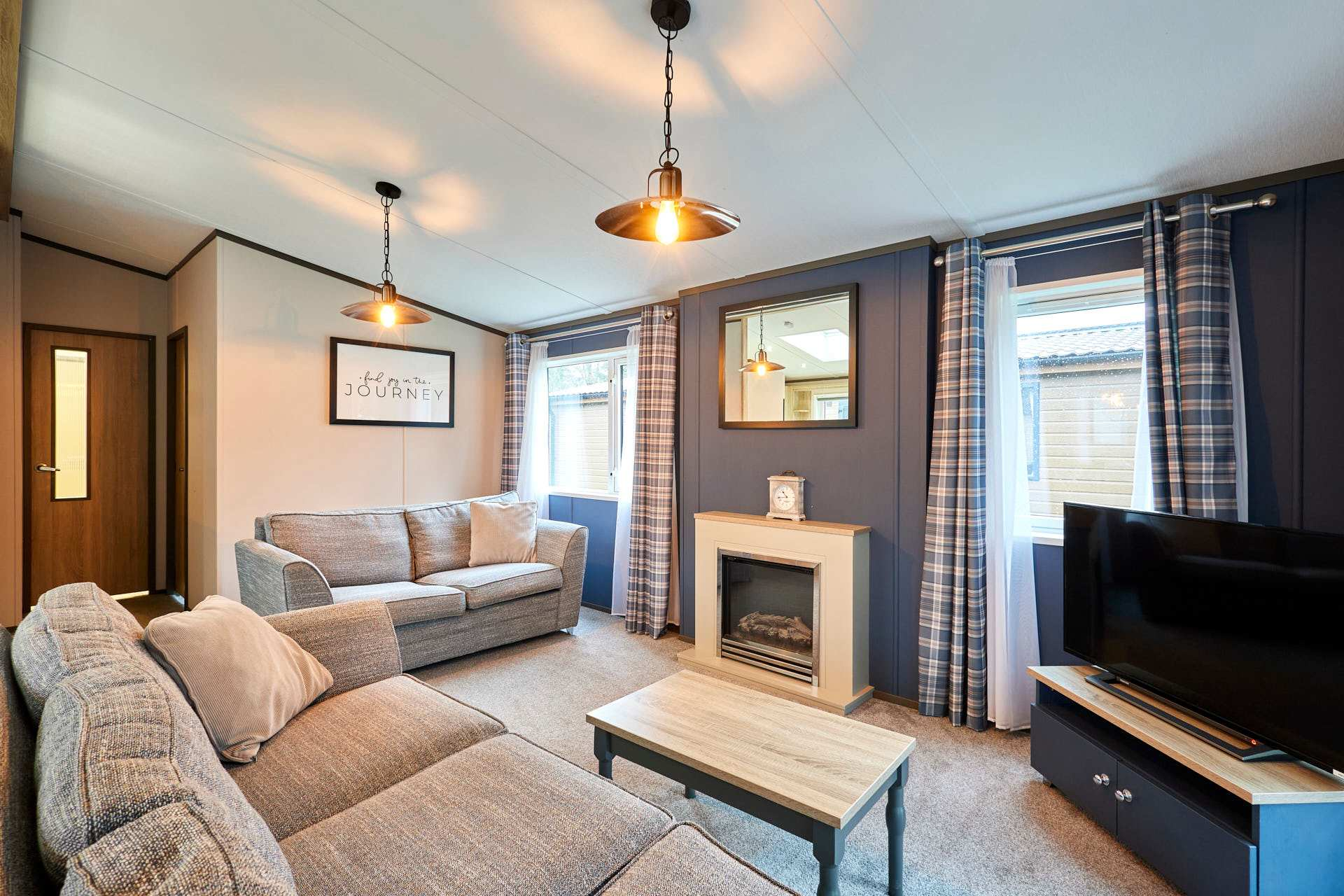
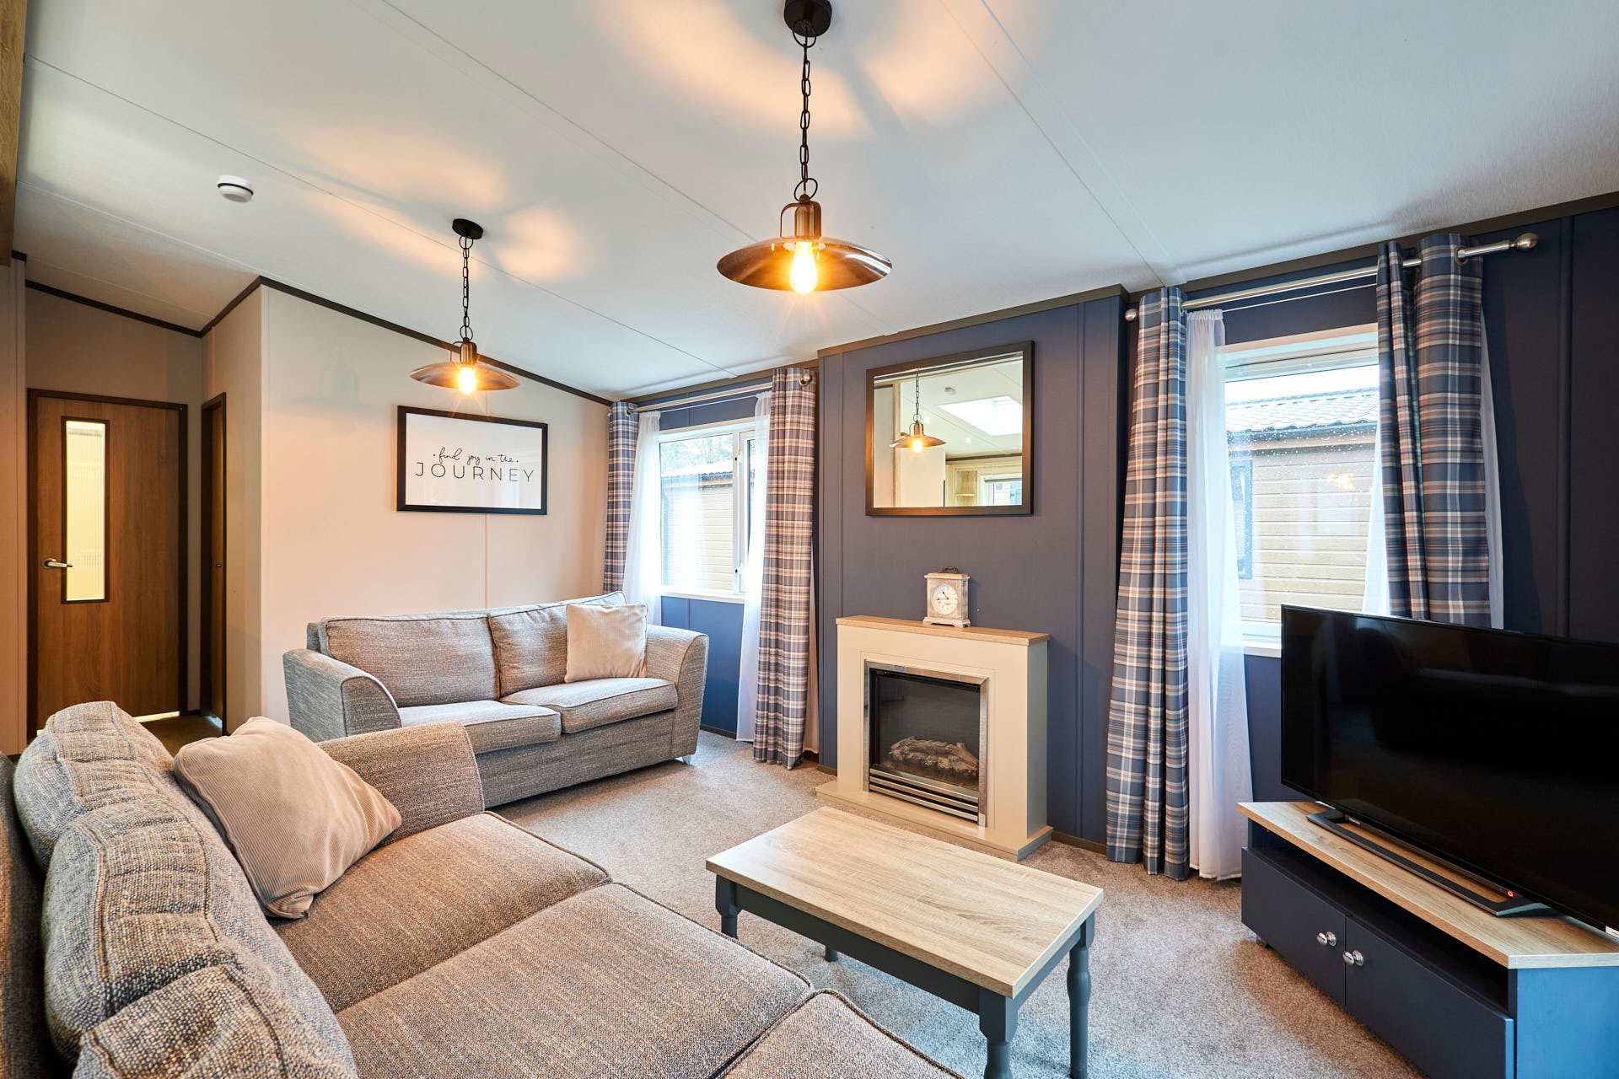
+ smoke detector [216,175,254,204]
